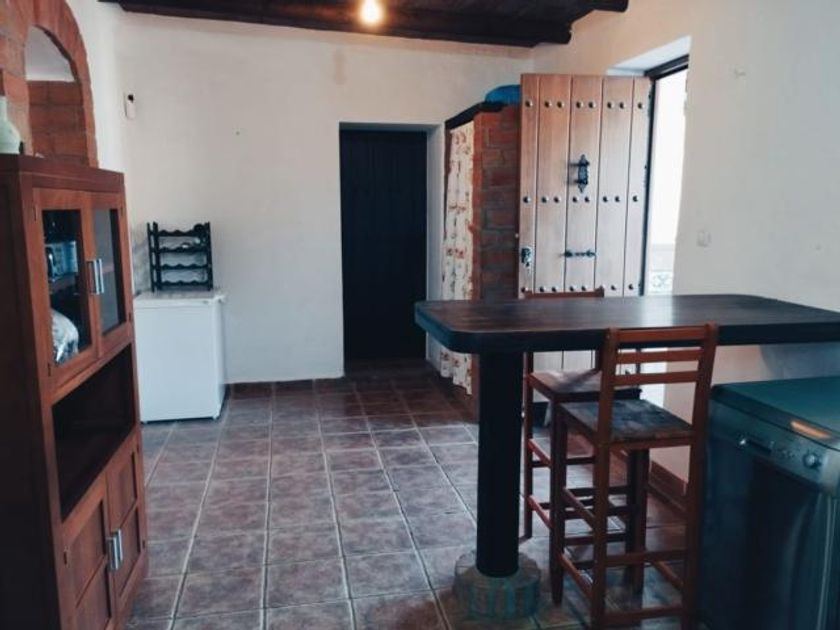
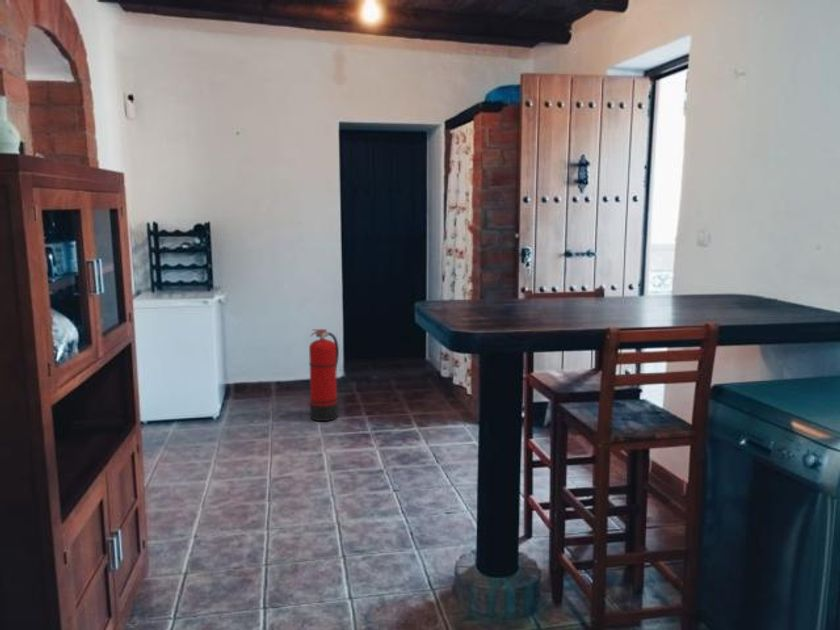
+ fire extinguisher [308,328,340,422]
